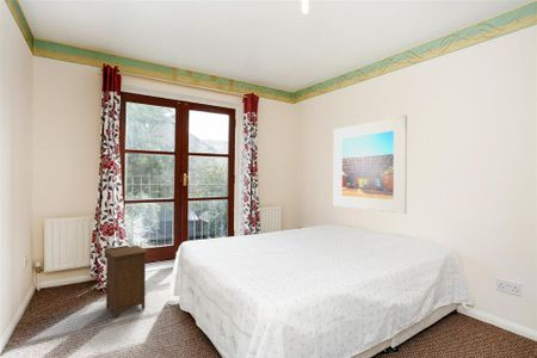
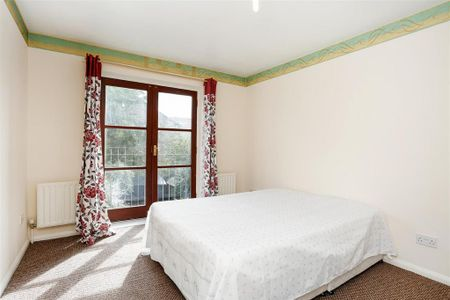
- nightstand [103,245,149,319]
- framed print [333,115,408,215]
